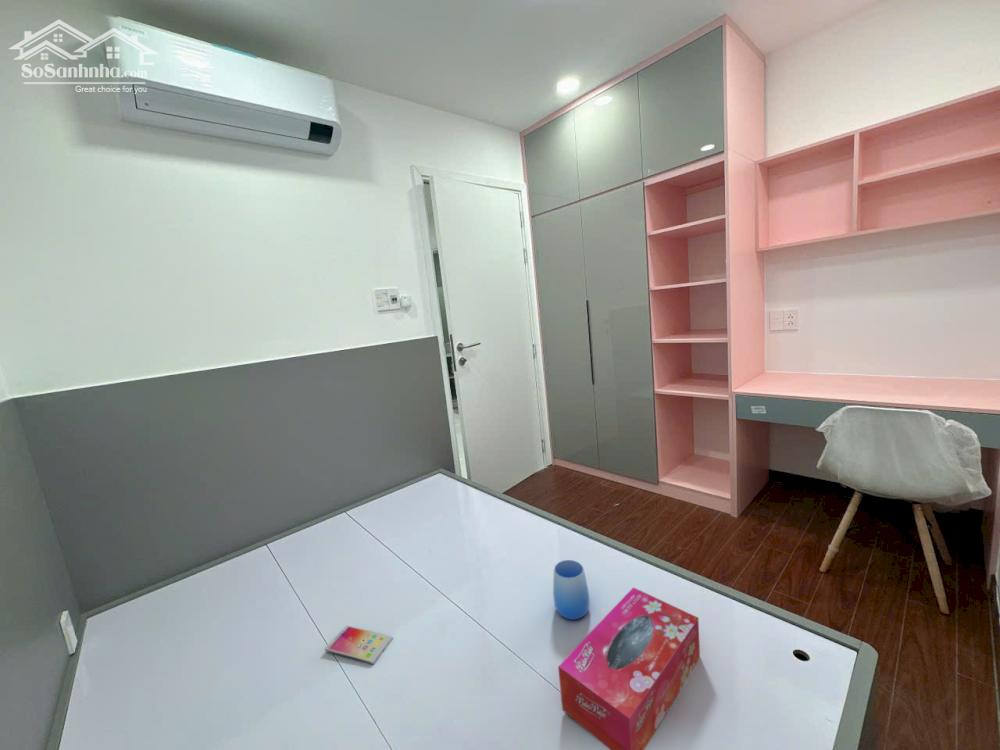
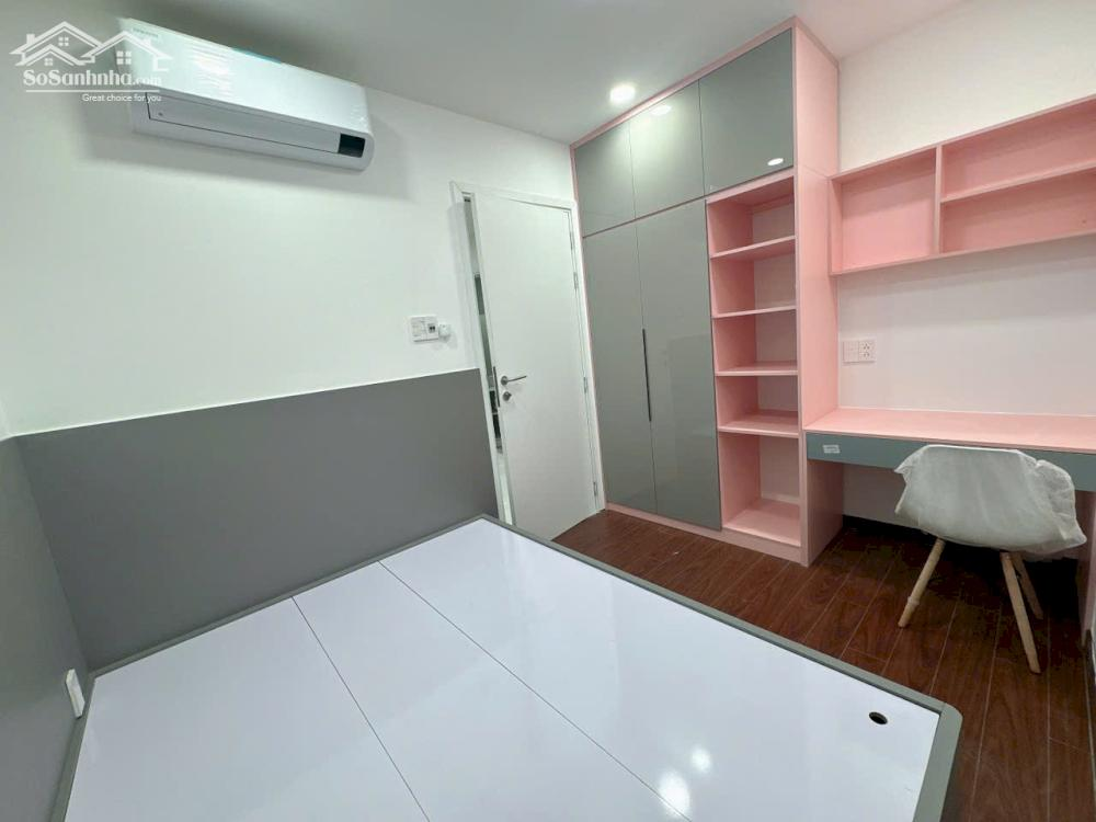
- tissue box [557,586,701,750]
- cup [552,559,591,621]
- smartphone [323,624,394,665]
